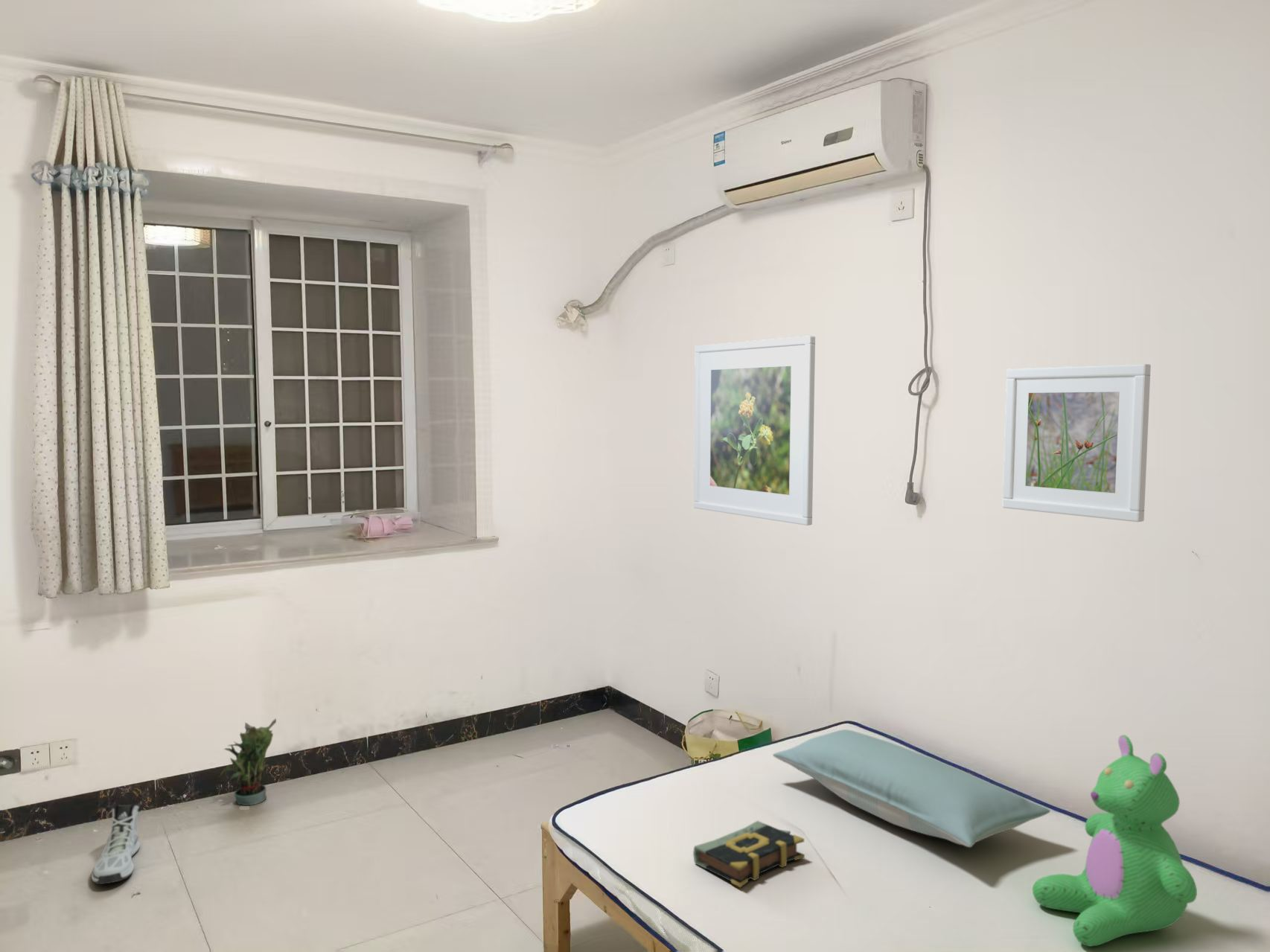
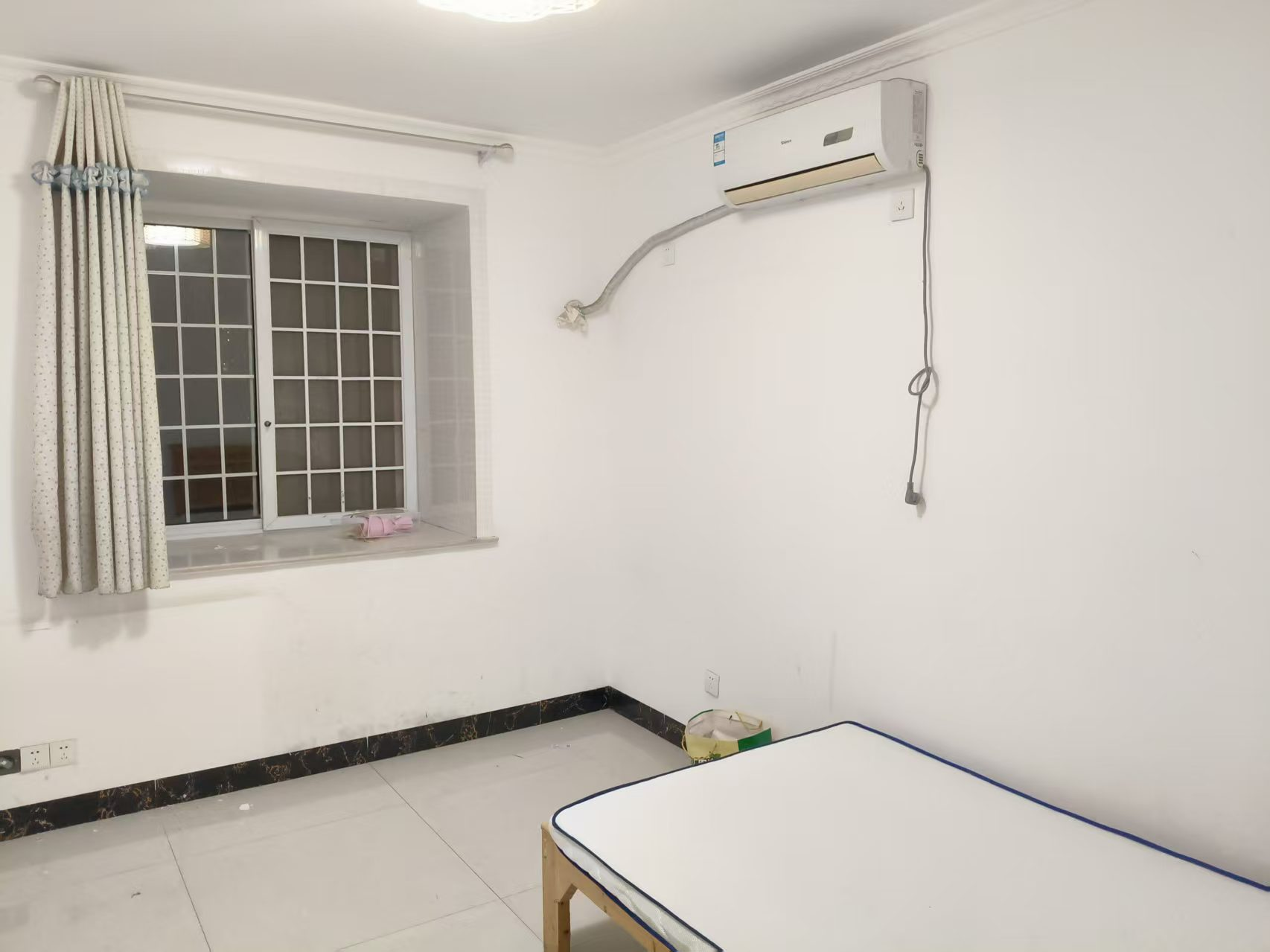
- potted plant [217,718,277,806]
- pillow [772,729,1051,848]
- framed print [1002,363,1152,523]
- teddy bear [1032,734,1198,947]
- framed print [693,335,816,526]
- sneaker [91,803,141,885]
- book [692,820,805,888]
